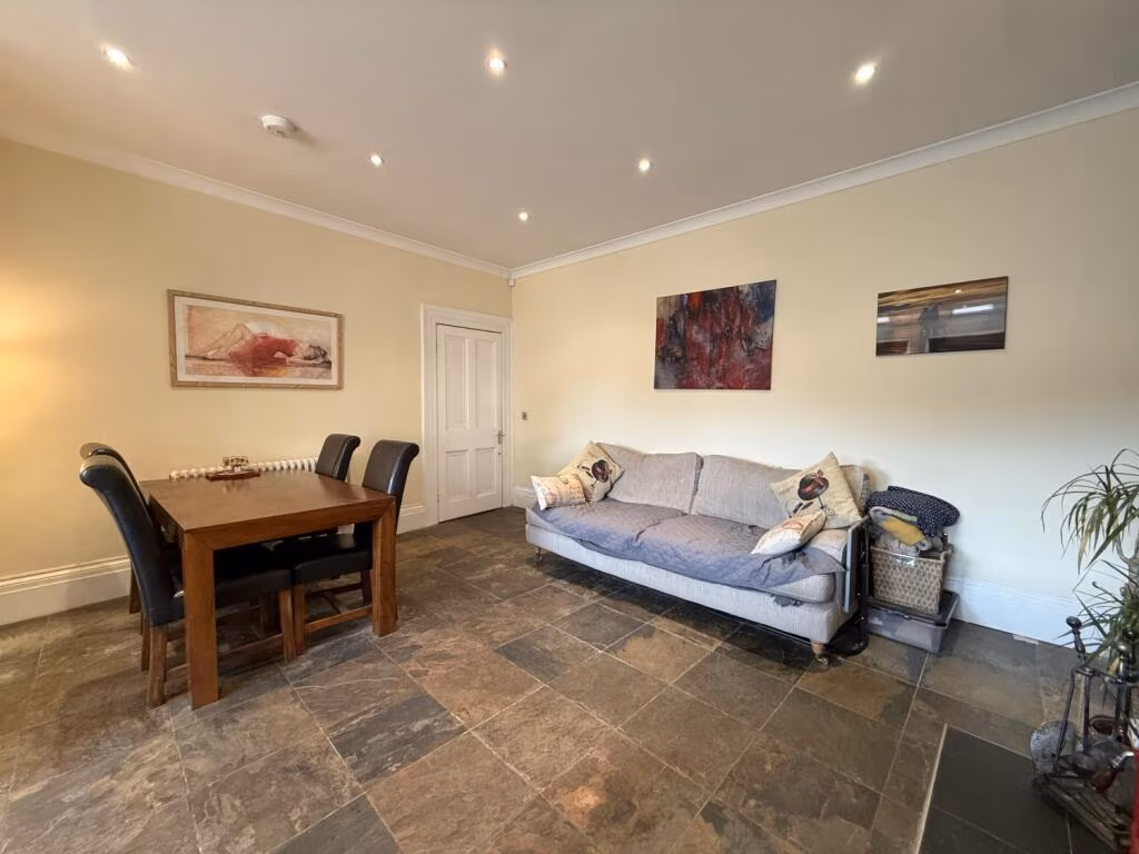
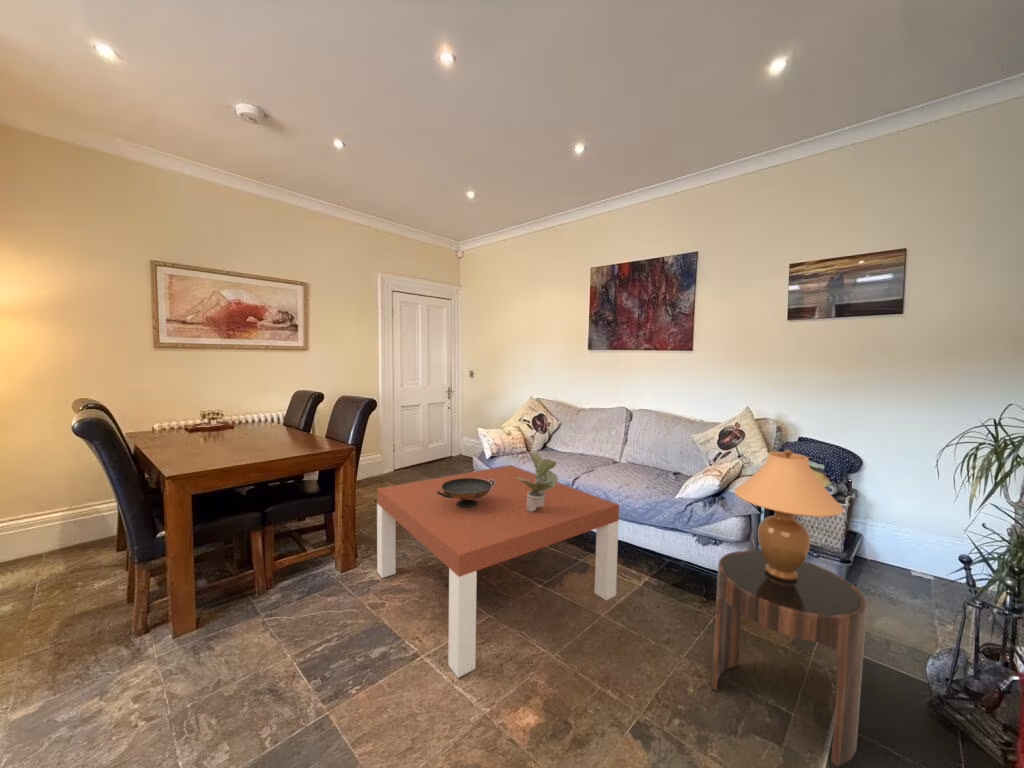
+ side table [711,550,867,768]
+ decorative bowl [437,478,495,508]
+ potted plant [516,451,559,511]
+ table lamp [733,448,845,580]
+ coffee table [376,464,620,679]
